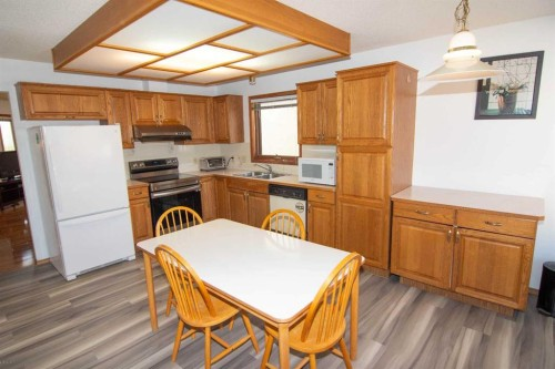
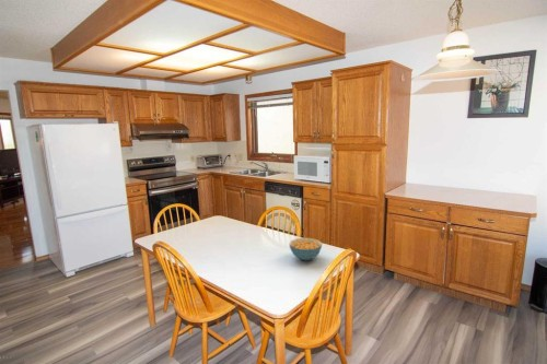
+ cereal bowl [288,237,323,261]
